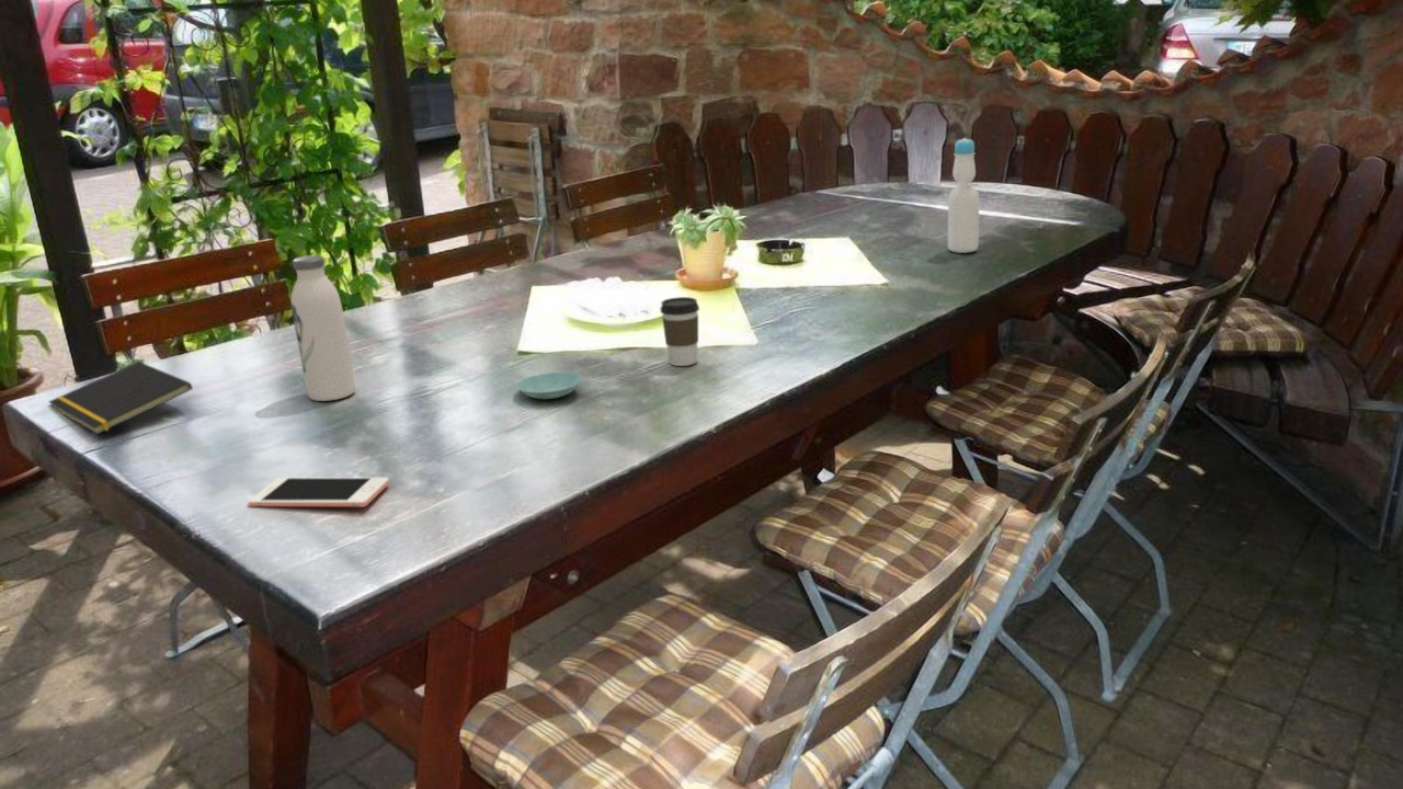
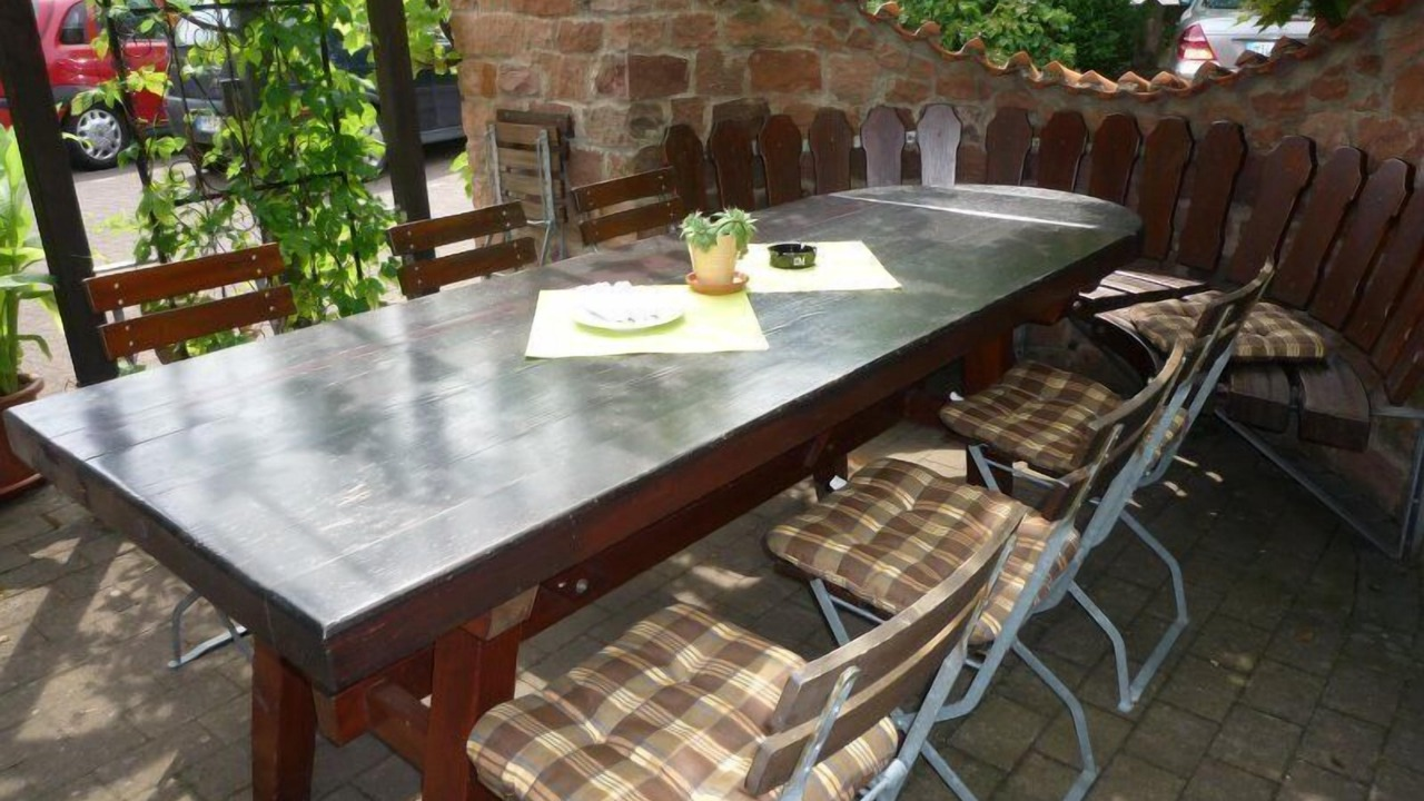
- notepad [47,361,194,435]
- cell phone [247,477,390,508]
- coffee cup [659,296,700,367]
- saucer [515,371,583,400]
- water bottle [290,254,356,402]
- bottle [947,137,980,254]
